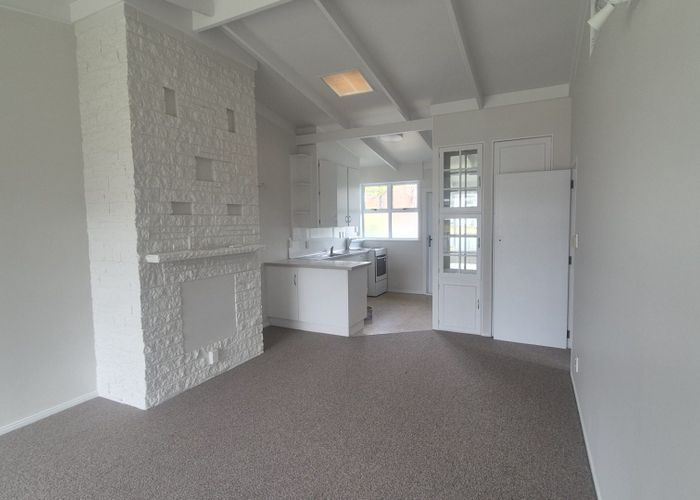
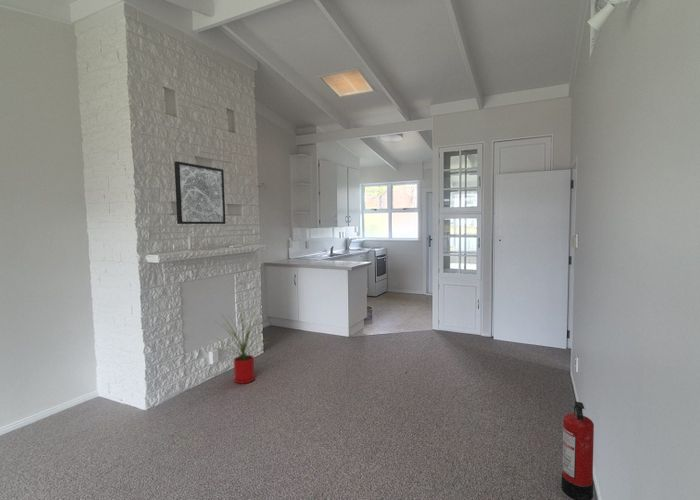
+ wall art [173,160,227,225]
+ house plant [212,306,270,385]
+ fire extinguisher [561,401,595,500]
